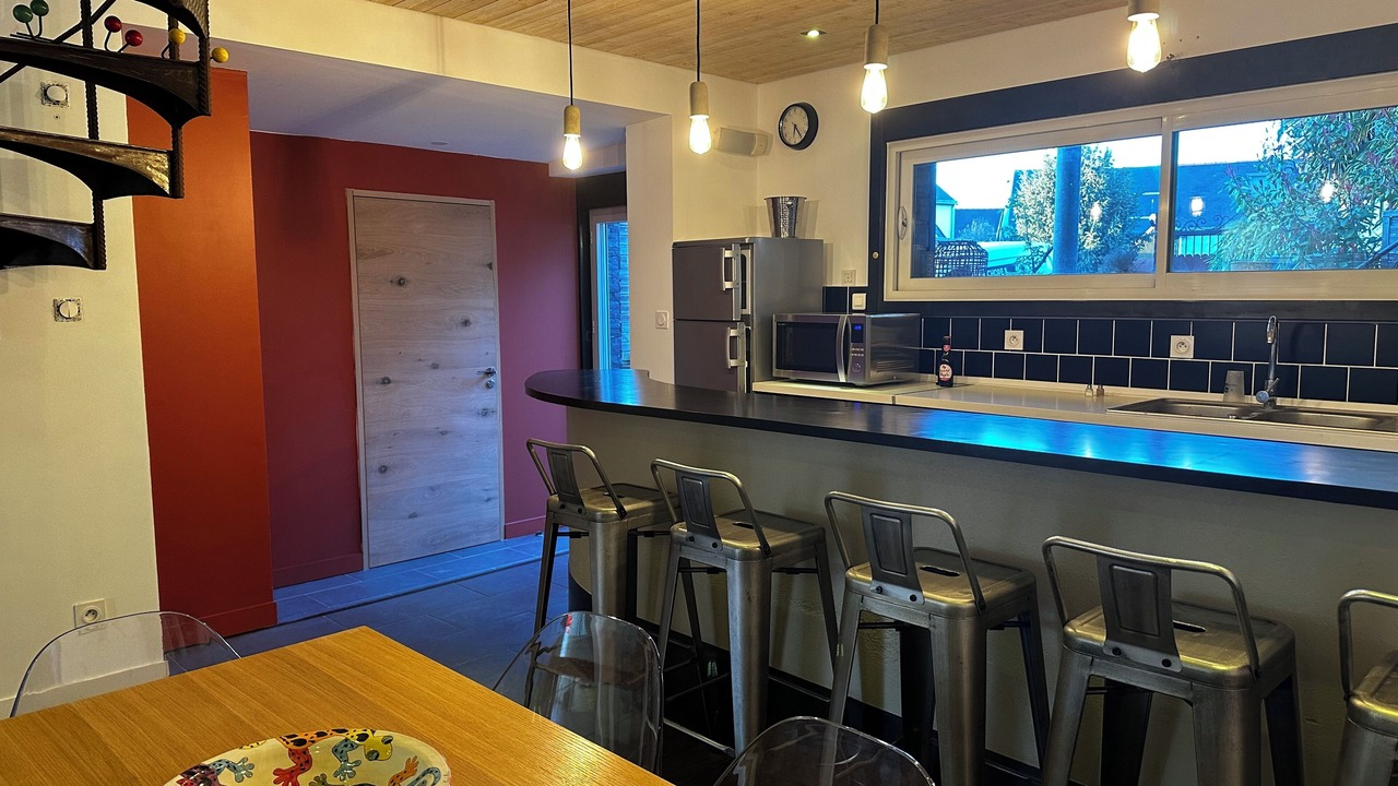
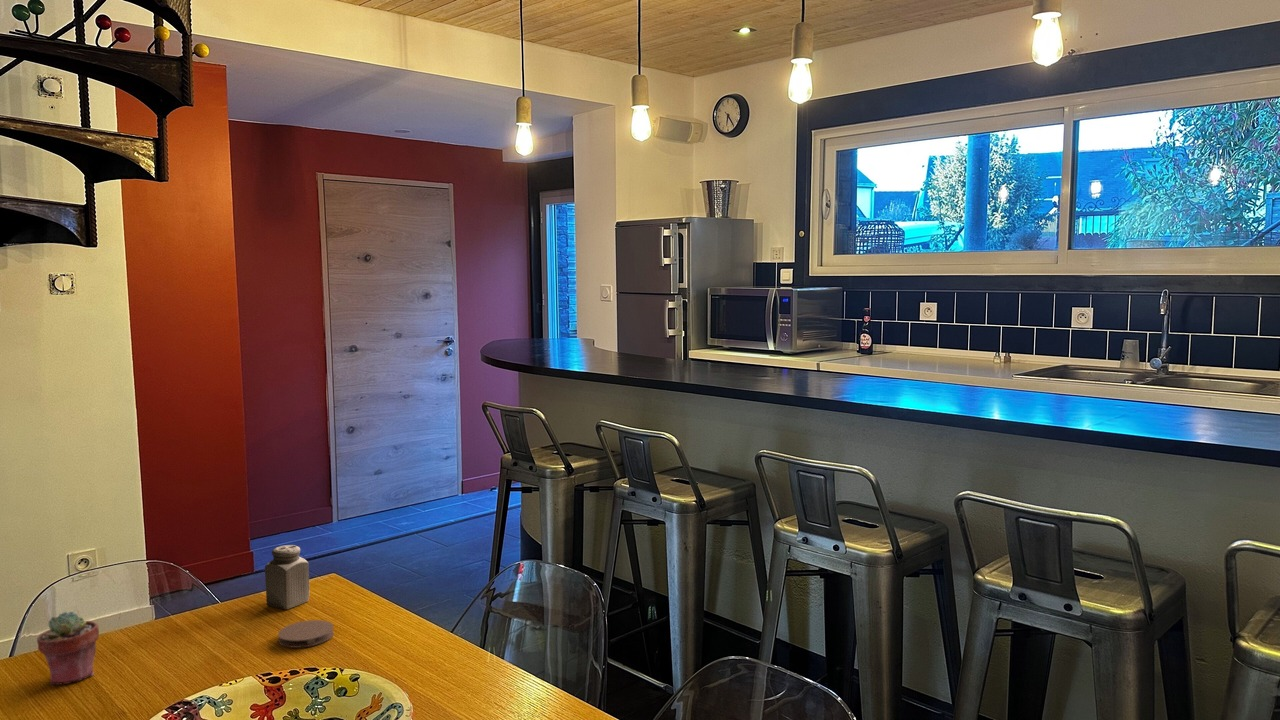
+ salt shaker [264,544,310,610]
+ coaster [277,619,335,649]
+ potted succulent [36,611,100,686]
